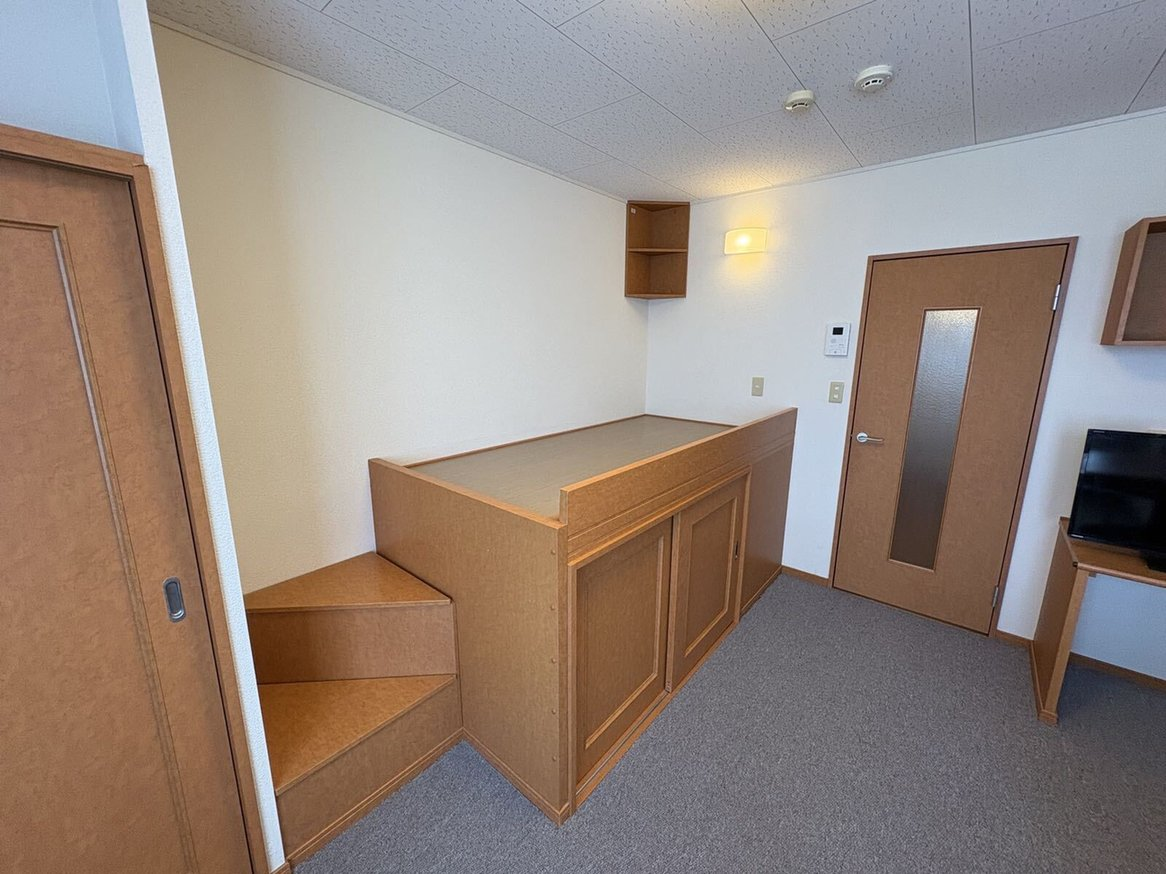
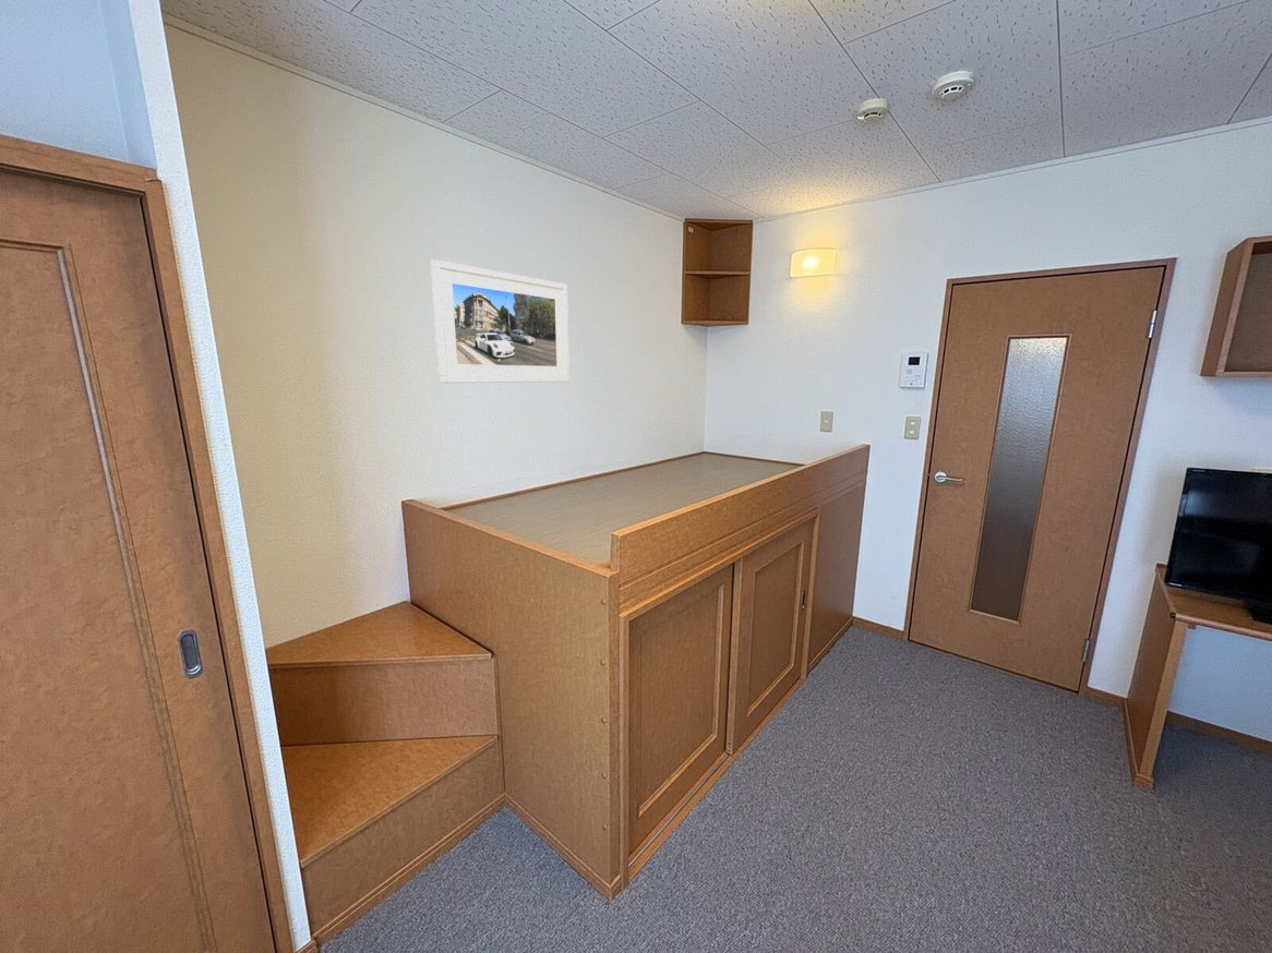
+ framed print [430,258,571,384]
